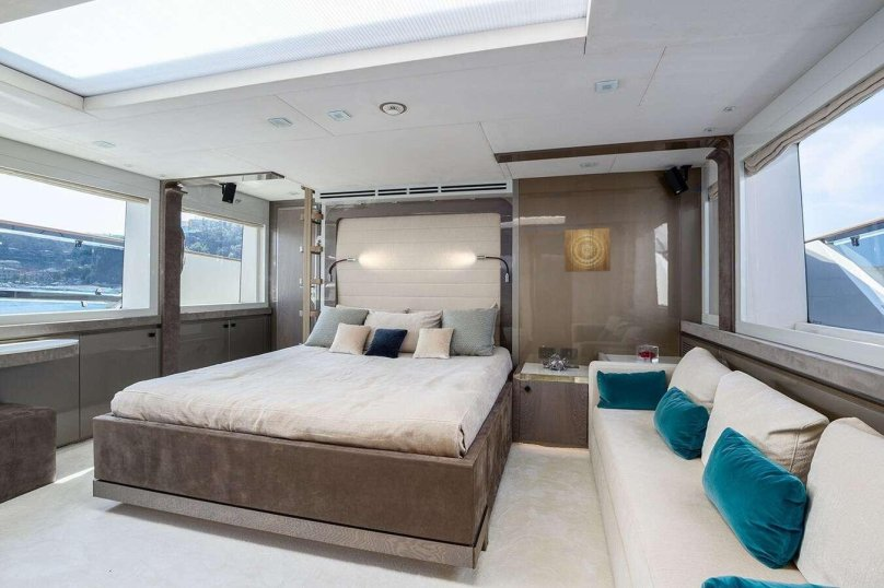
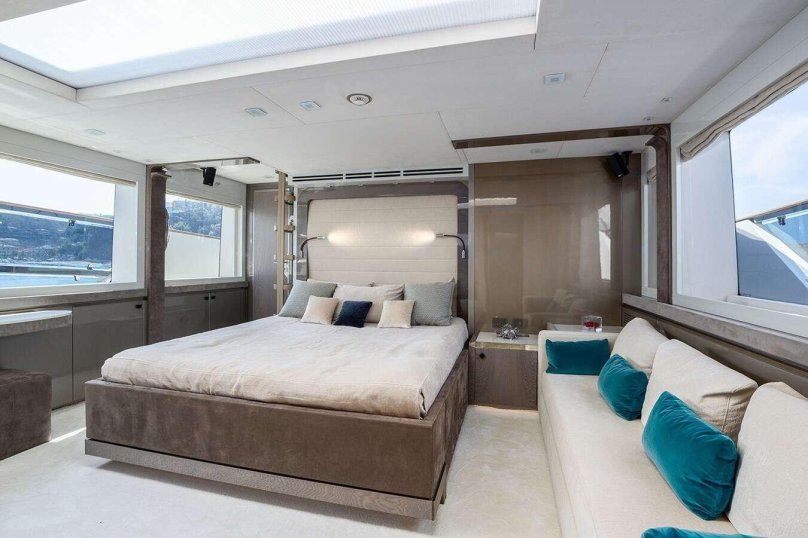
- wall art [563,227,612,273]
